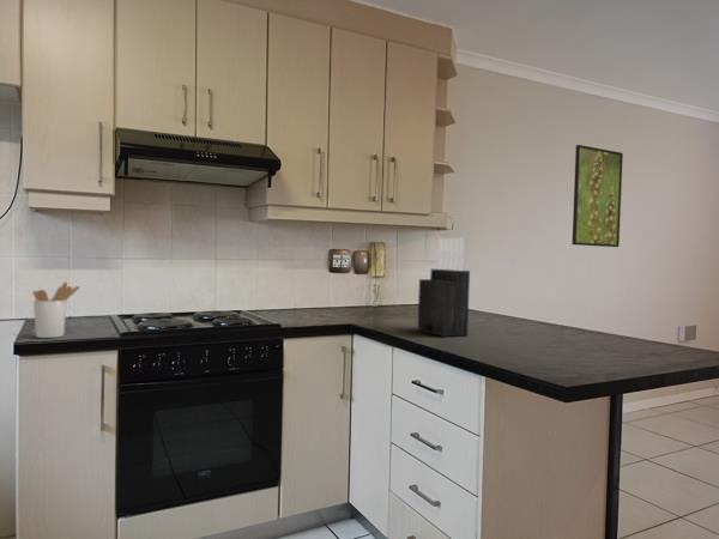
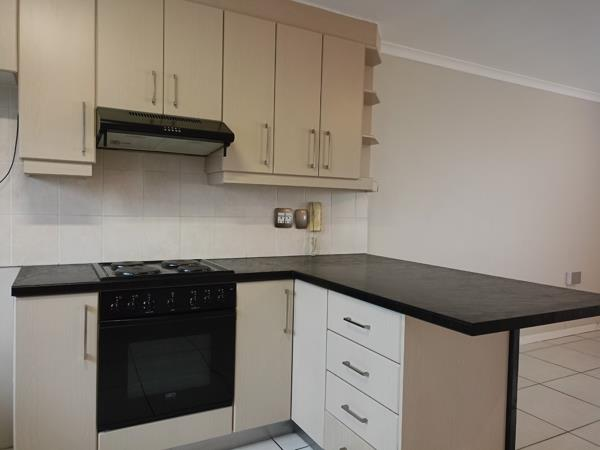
- knife block [417,237,471,338]
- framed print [570,144,624,248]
- utensil holder [31,280,81,339]
